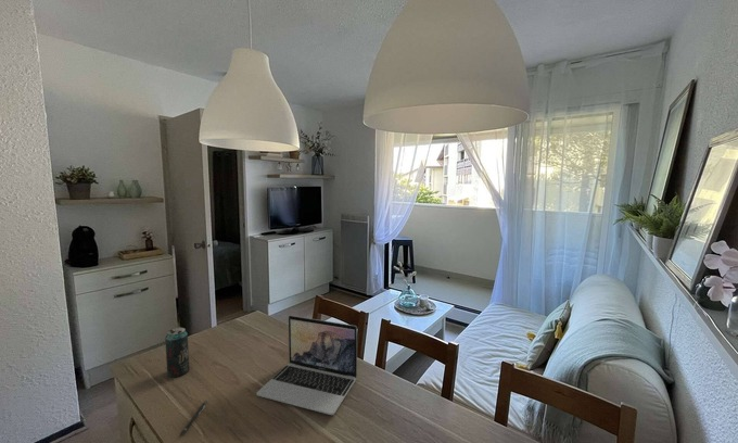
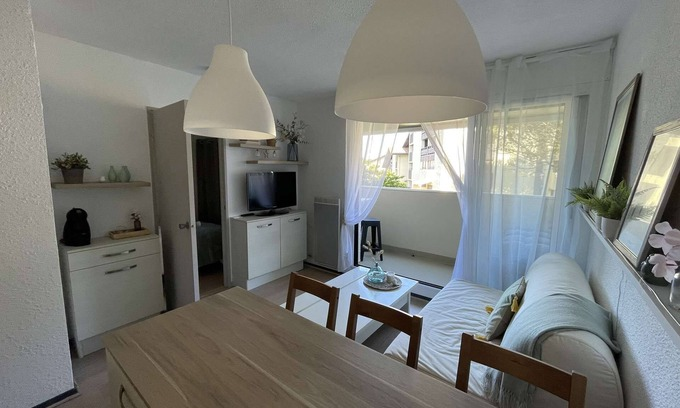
- laptop [256,315,358,416]
- beverage can [164,327,190,378]
- pen [178,400,207,439]
